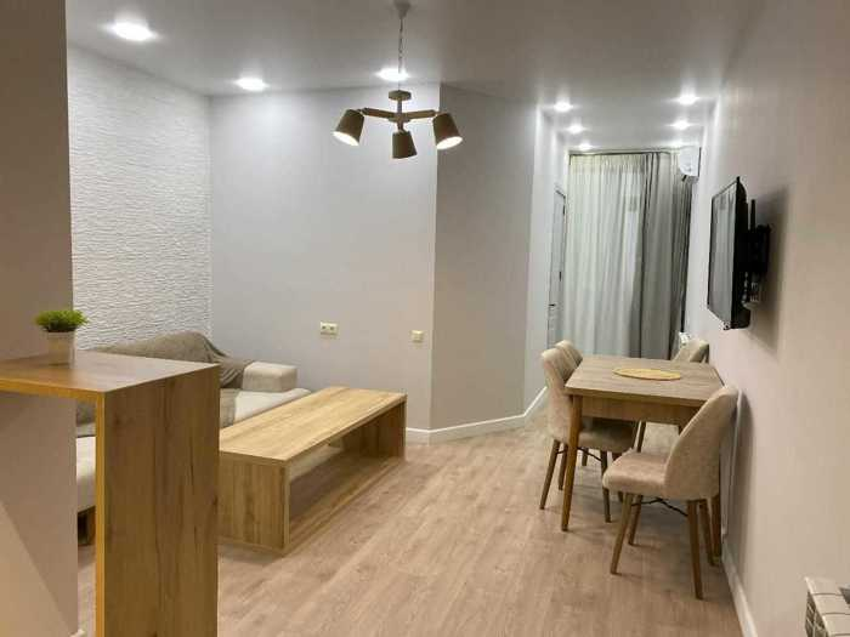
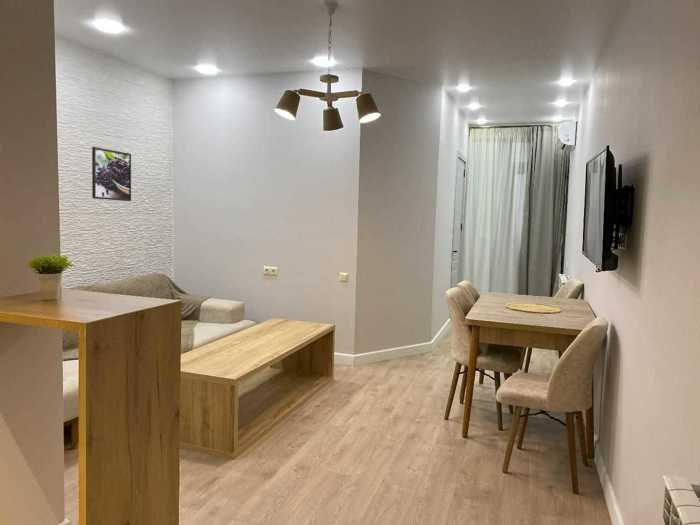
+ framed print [91,146,132,202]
